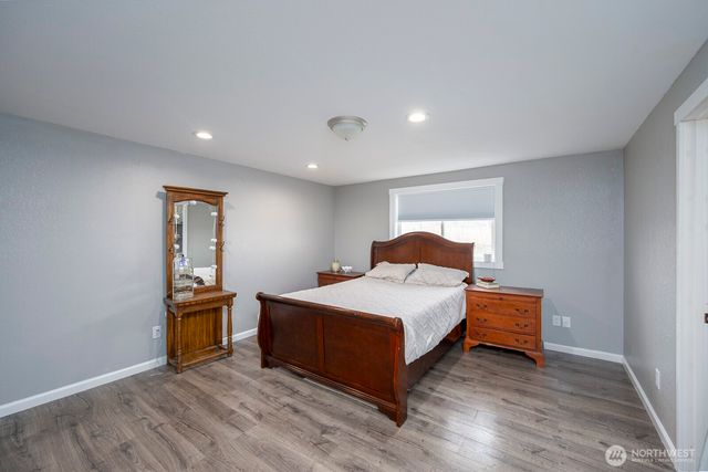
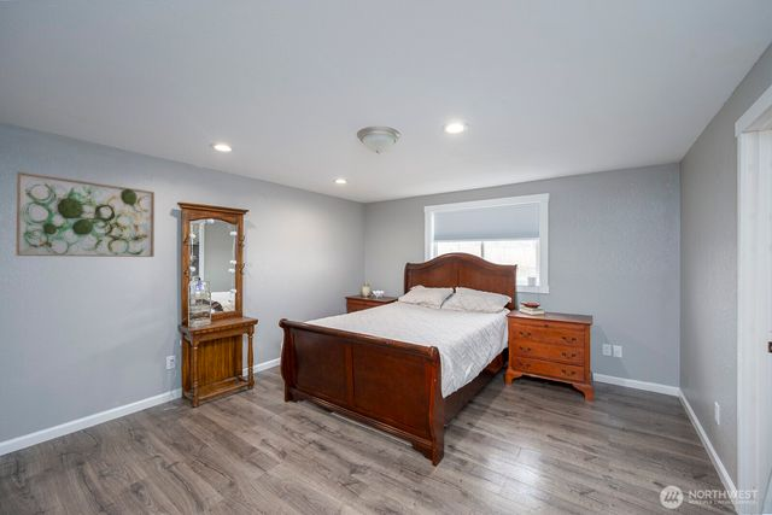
+ wall art [14,171,156,258]
